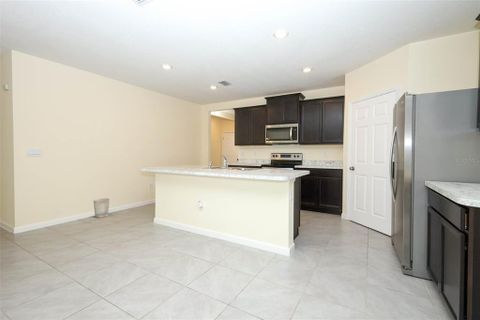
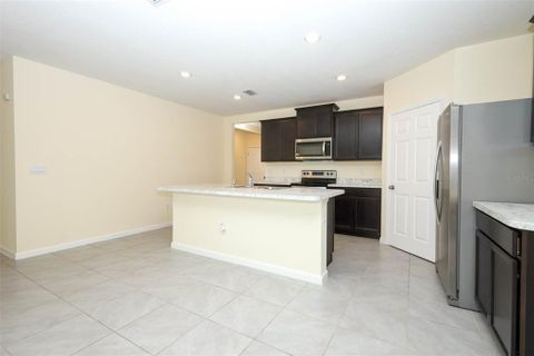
- wastebasket [92,198,110,219]
